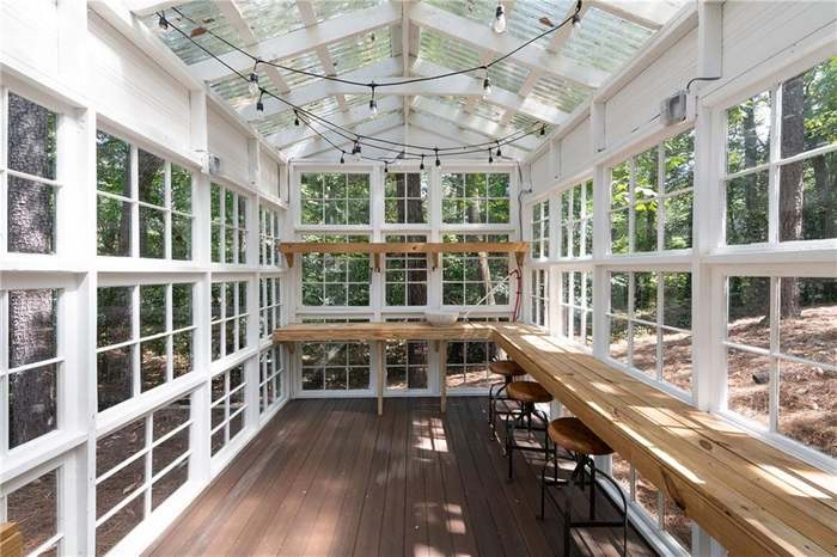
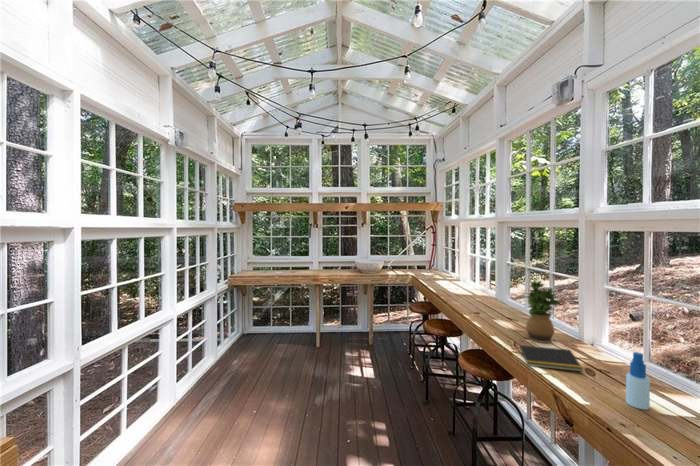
+ notepad [518,344,584,373]
+ potted plant [523,280,562,344]
+ spray bottle [625,351,651,410]
